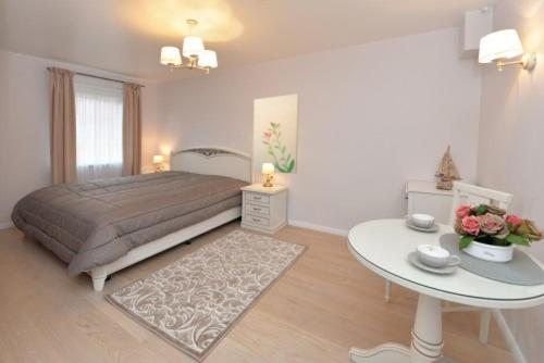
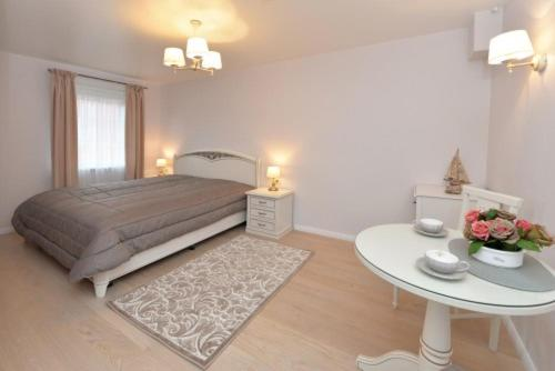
- wall art [252,92,300,174]
